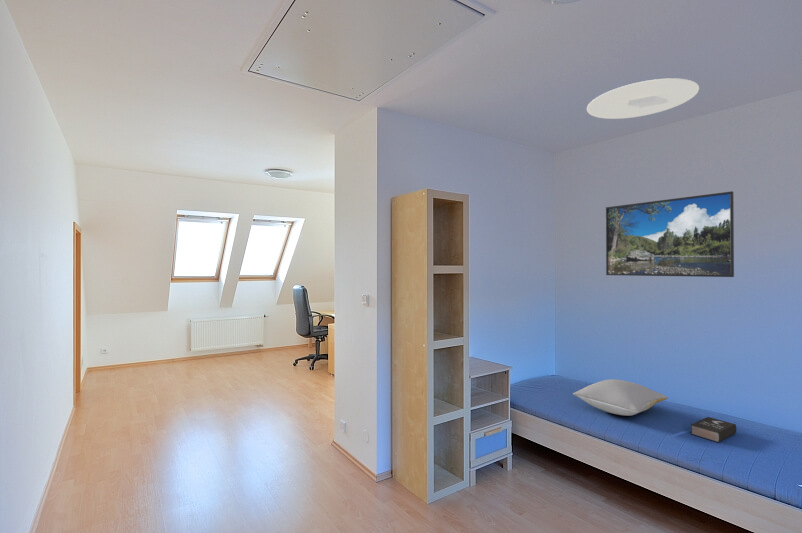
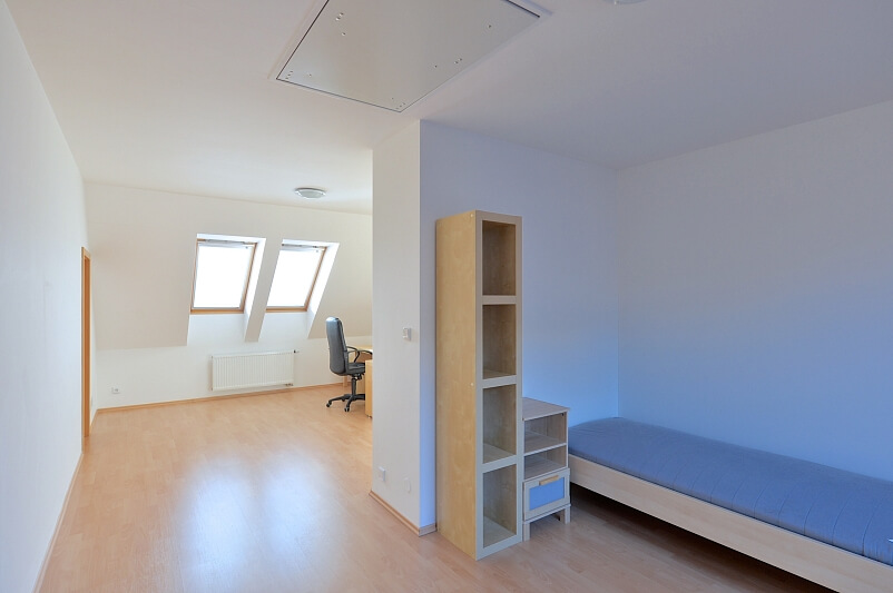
- ceiling light [586,77,700,120]
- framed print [605,190,735,278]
- book [690,416,737,443]
- pillow [572,378,669,417]
